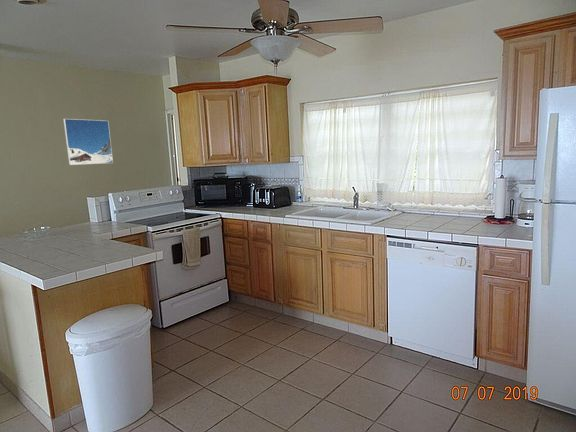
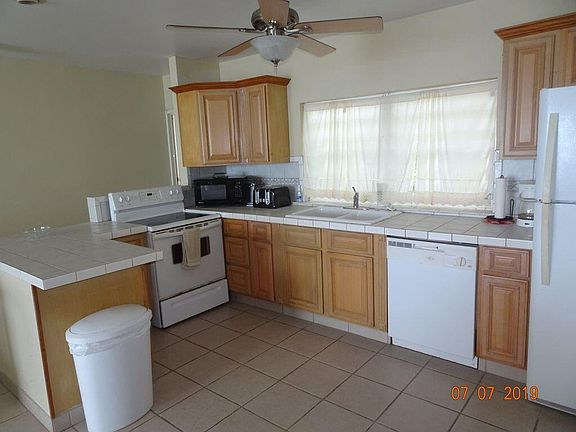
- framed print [62,118,114,166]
